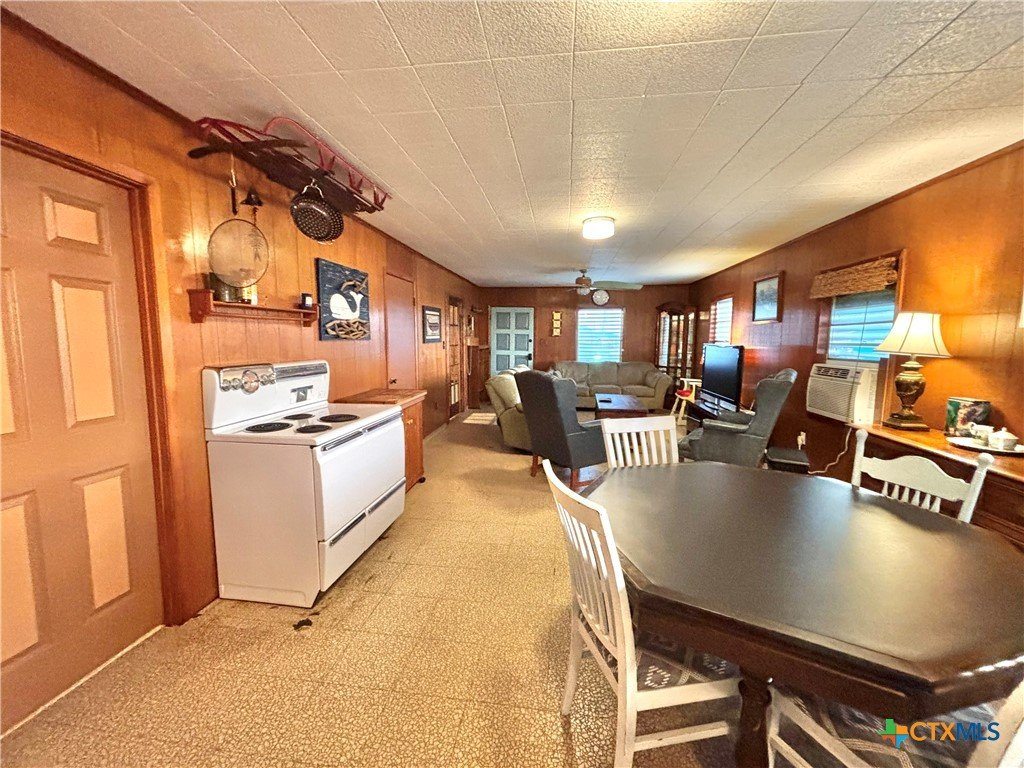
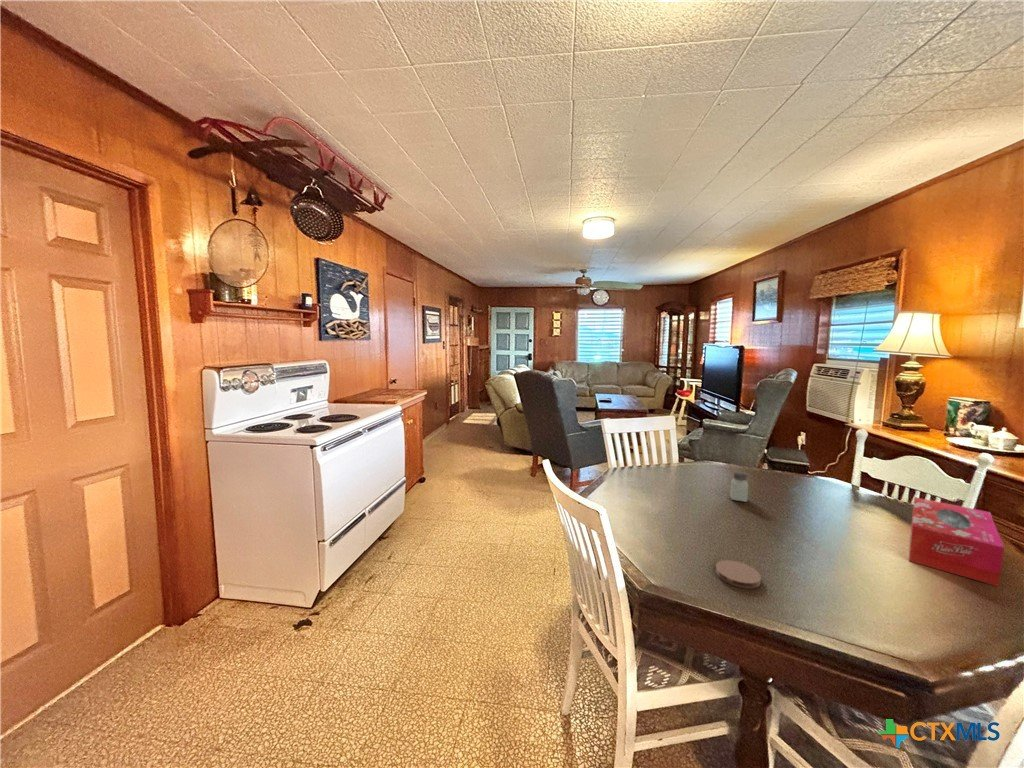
+ tissue box [908,496,1005,588]
+ saltshaker [729,470,749,503]
+ coaster [715,559,762,590]
